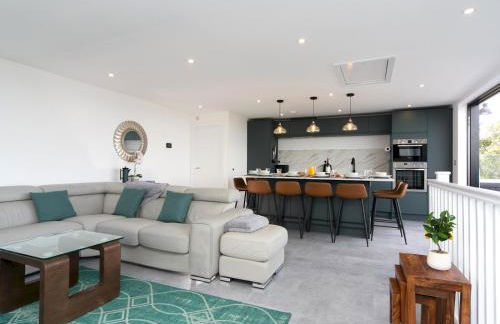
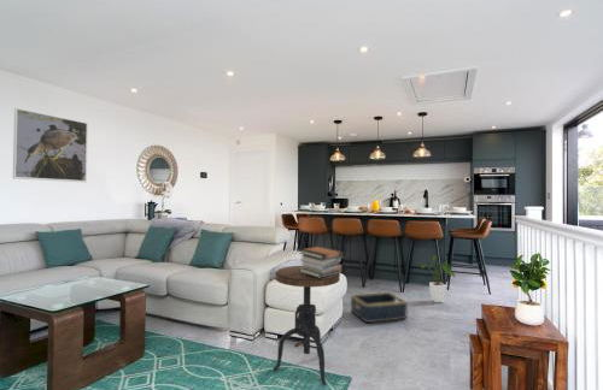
+ book stack [298,246,345,278]
+ house plant [420,254,456,303]
+ side table [273,265,341,386]
+ basket [350,291,409,324]
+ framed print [12,107,89,183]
